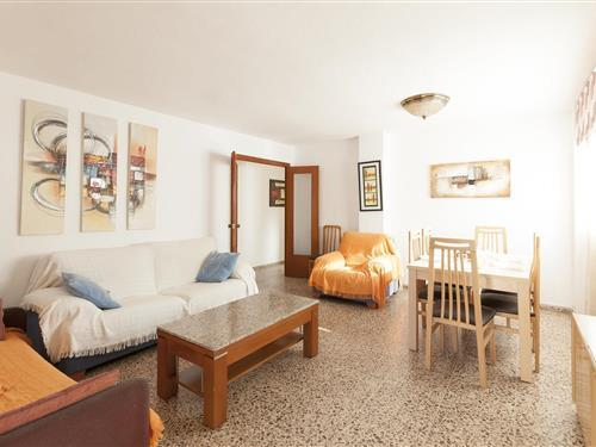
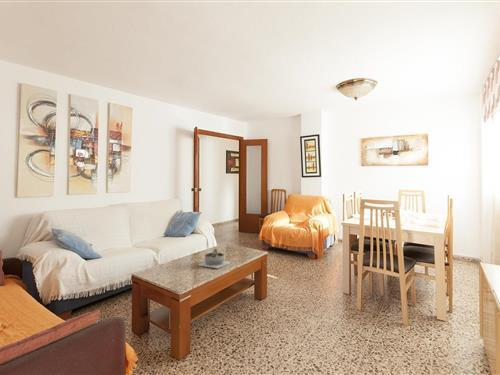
+ succulent planter [197,247,231,269]
